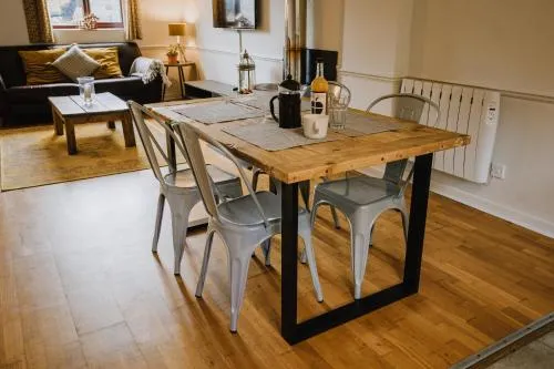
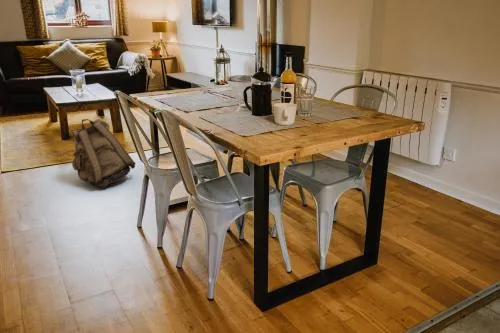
+ backpack [71,118,137,190]
